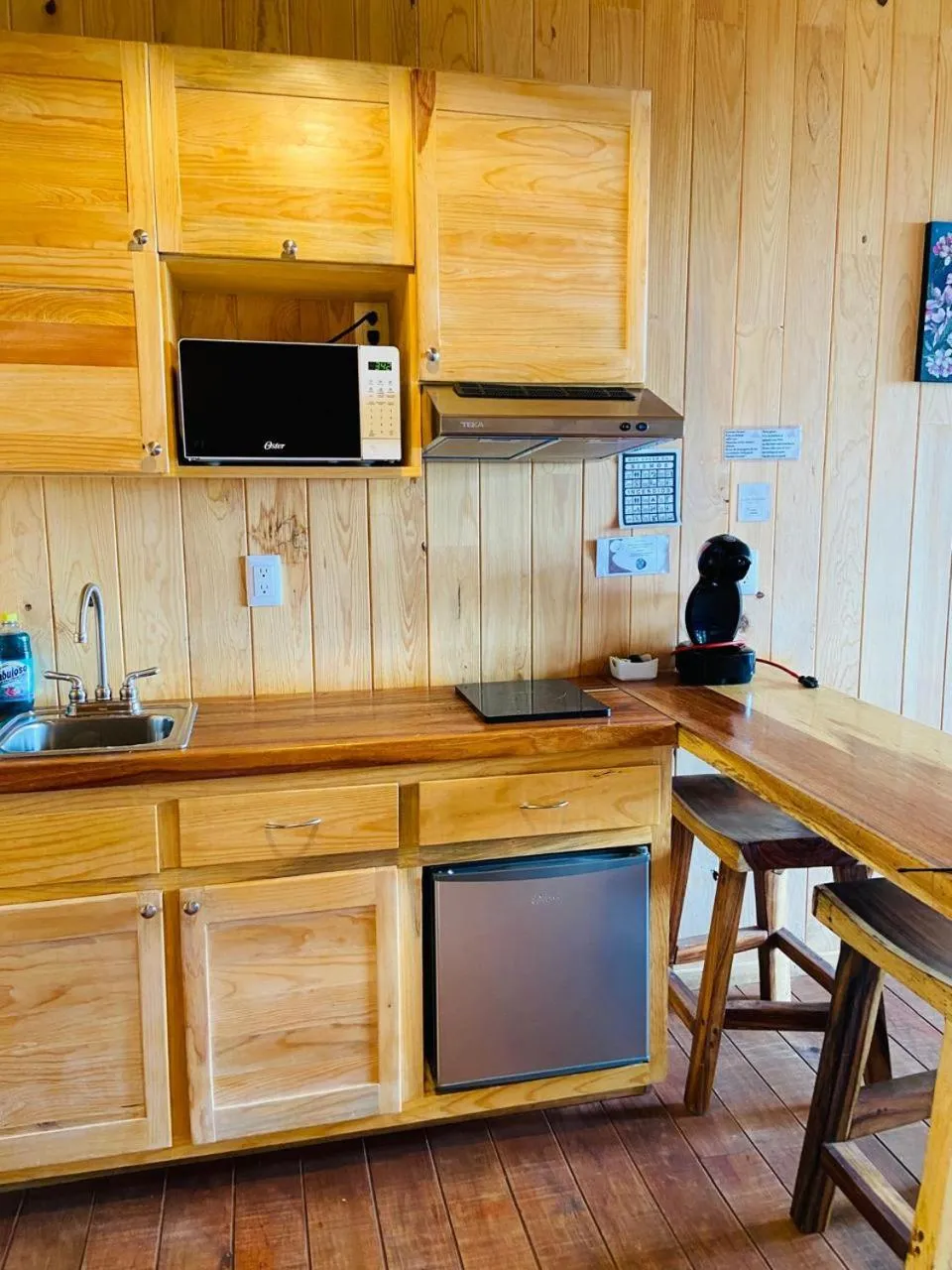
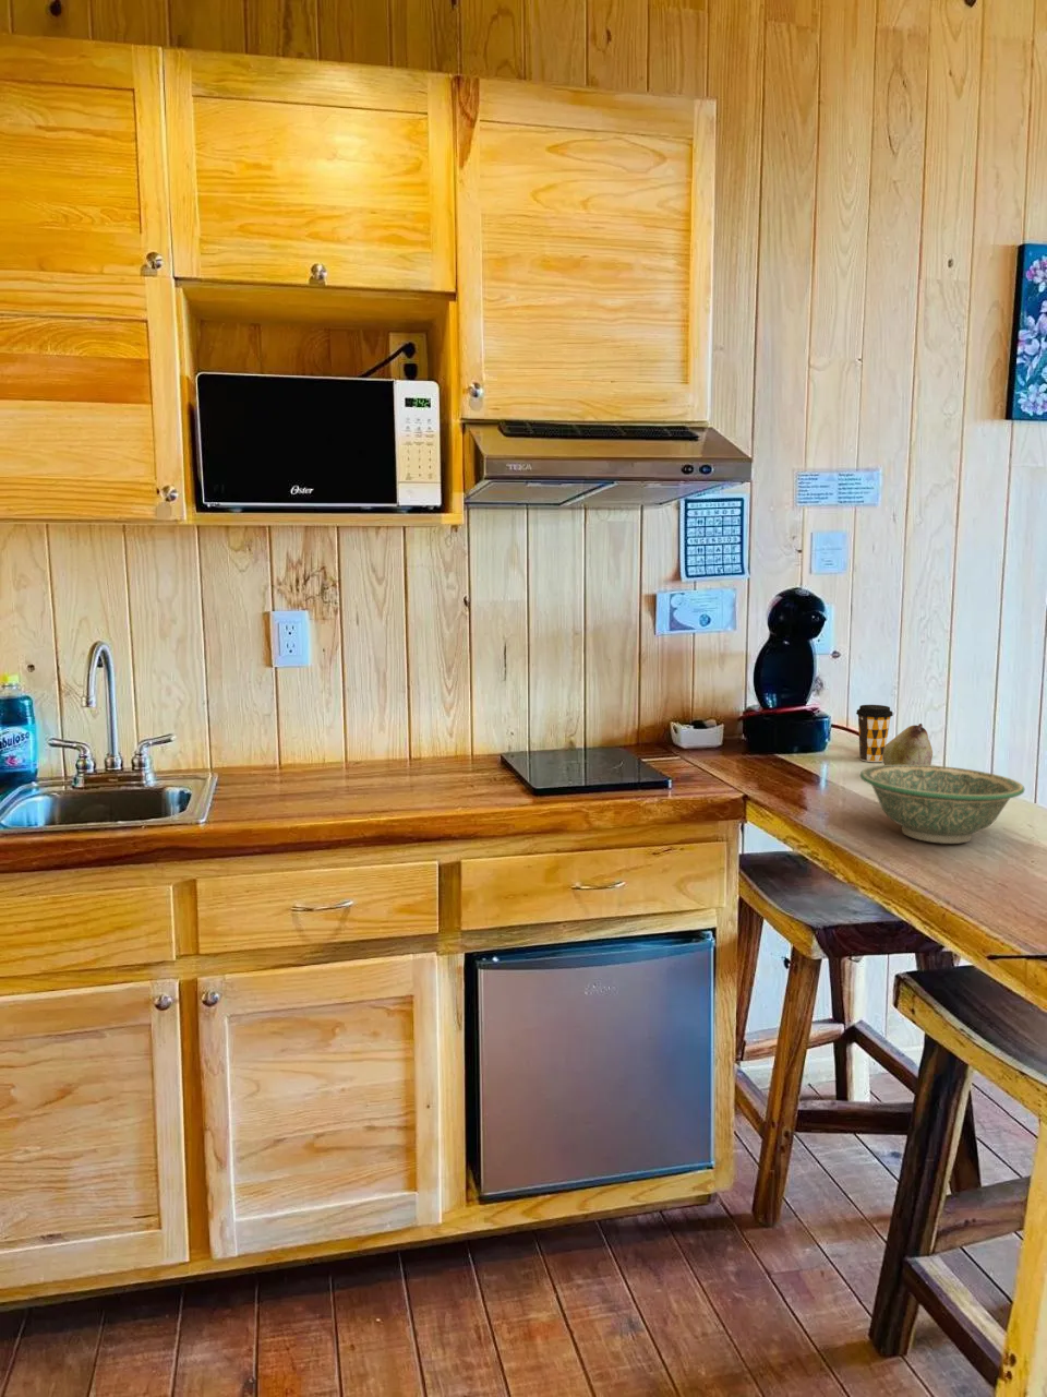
+ coffee cup [855,704,894,763]
+ bowl [859,765,1025,845]
+ fruit [882,723,934,766]
